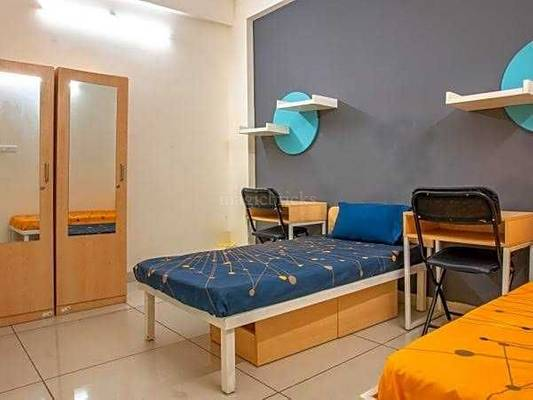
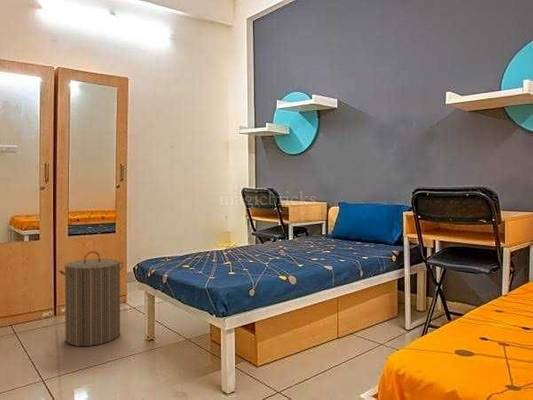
+ laundry hamper [58,250,125,347]
